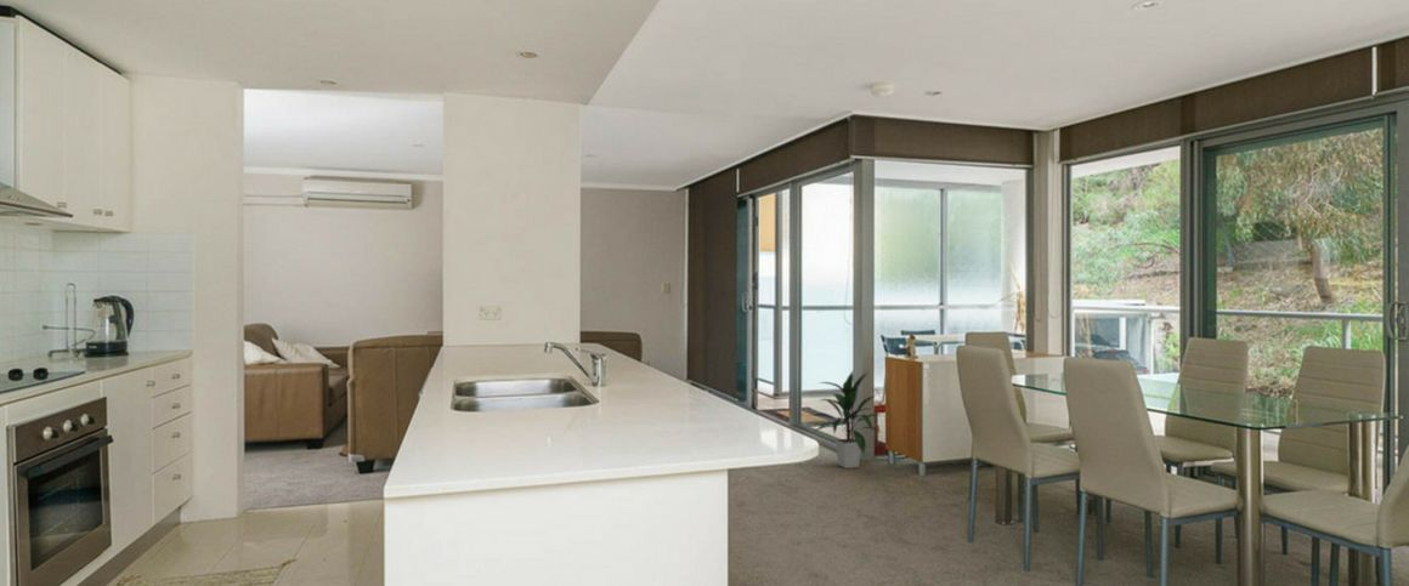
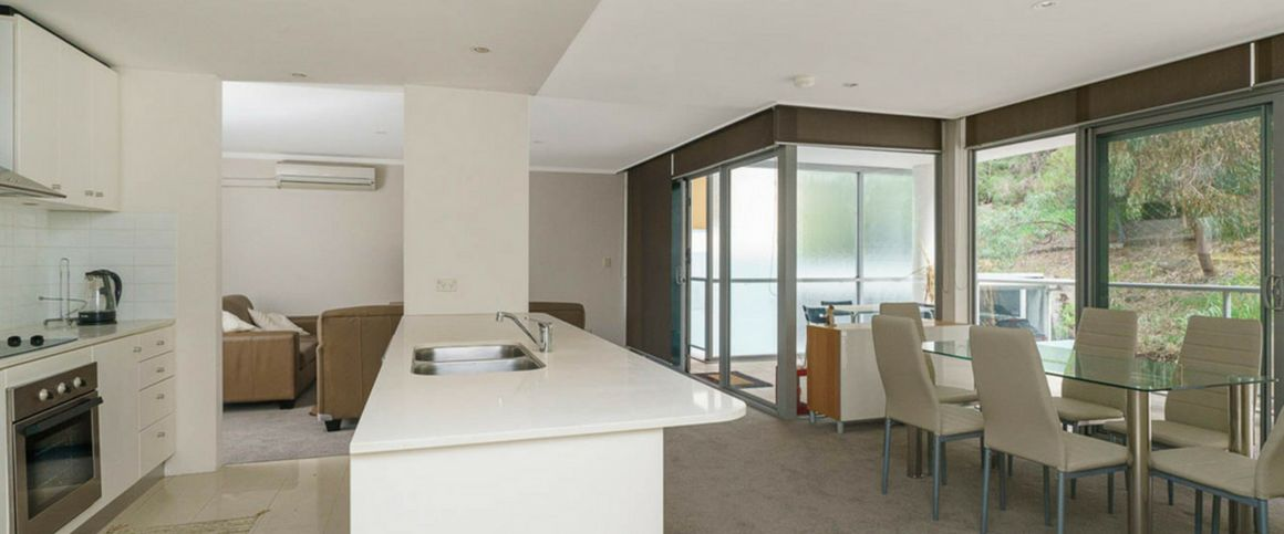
- indoor plant [809,369,882,470]
